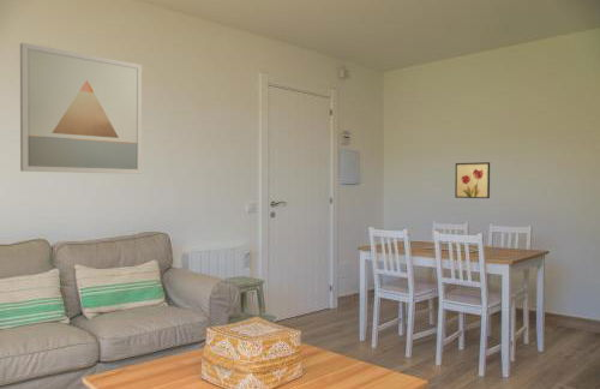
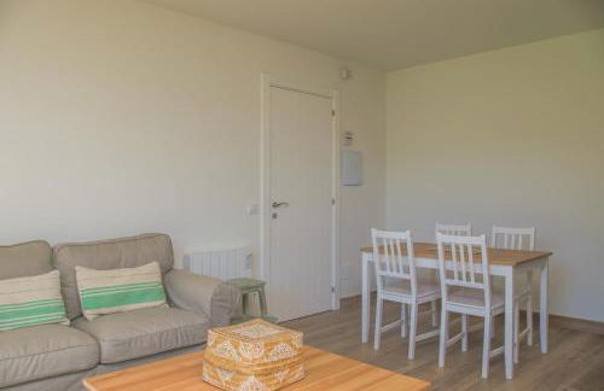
- wall art [454,161,491,199]
- wall art [19,42,143,175]
